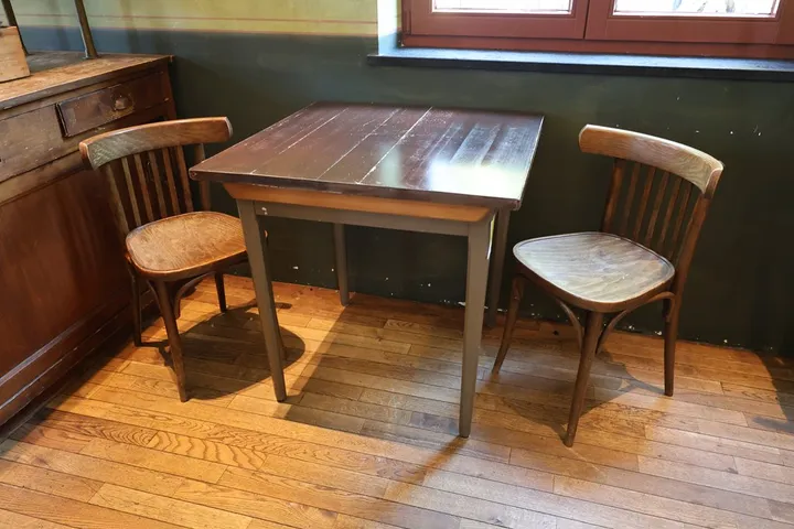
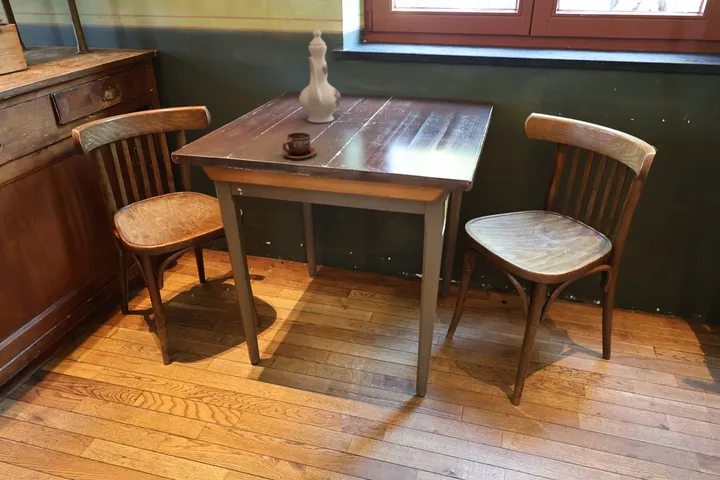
+ cup [281,132,318,161]
+ chinaware [298,28,342,124]
